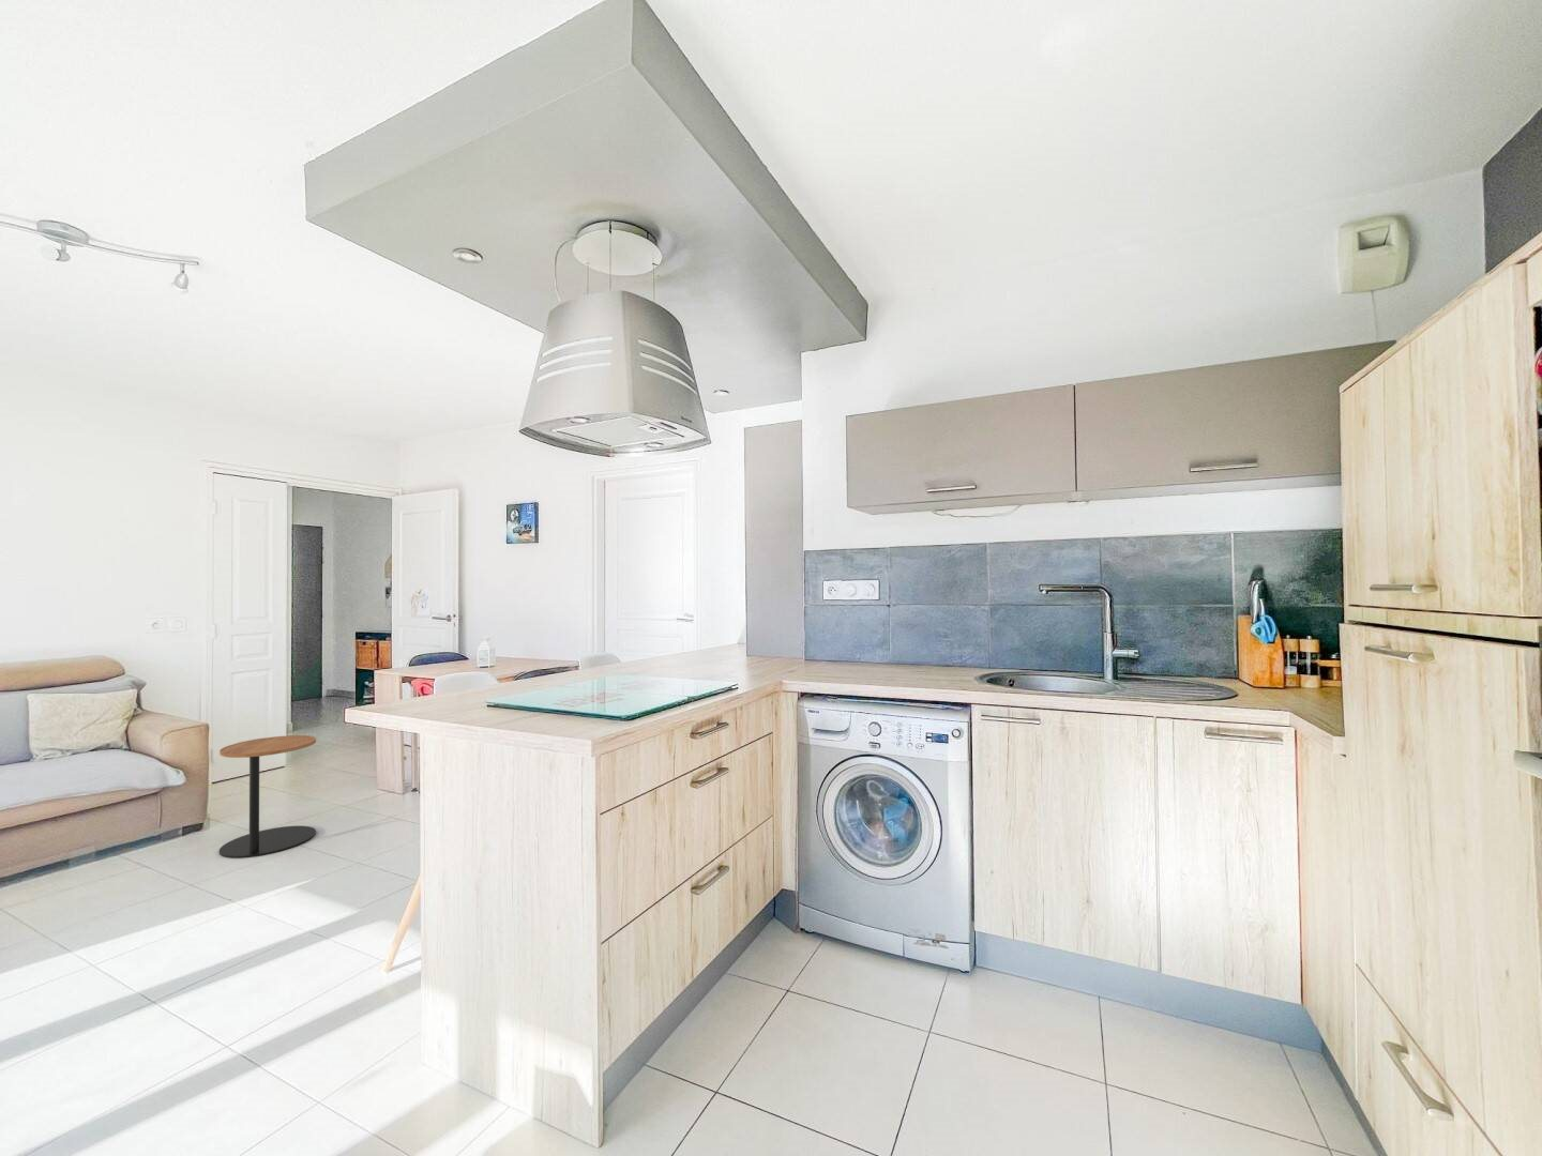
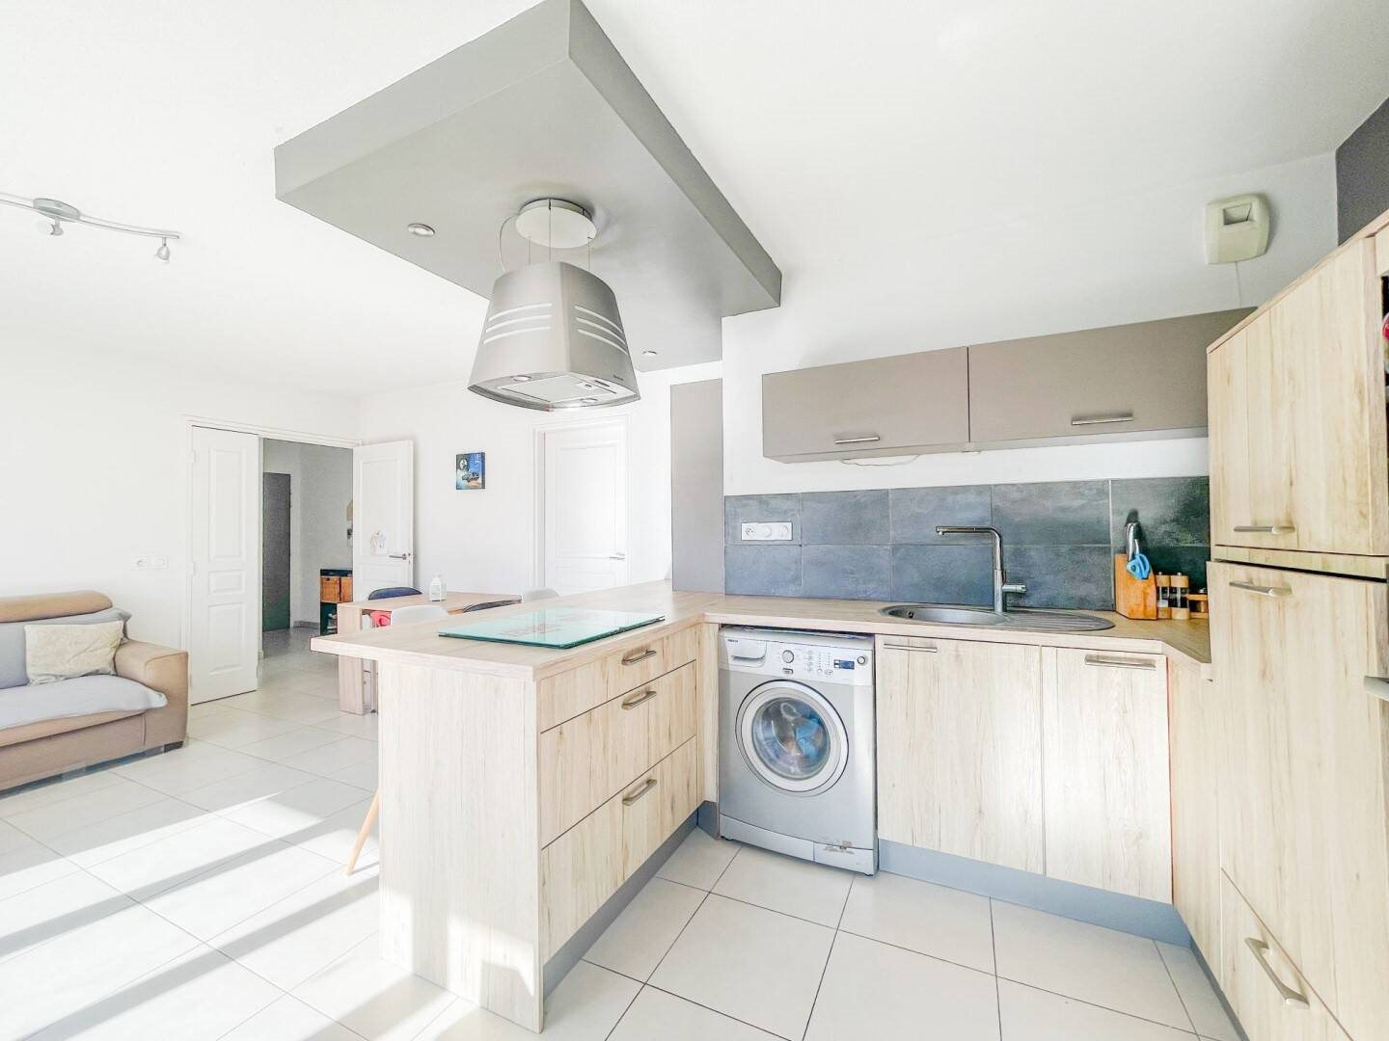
- side table [219,735,317,860]
